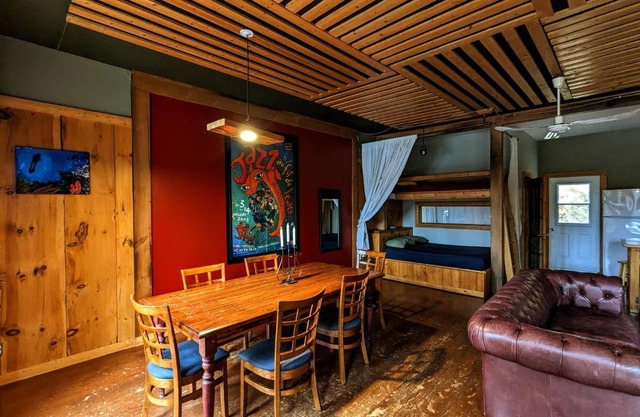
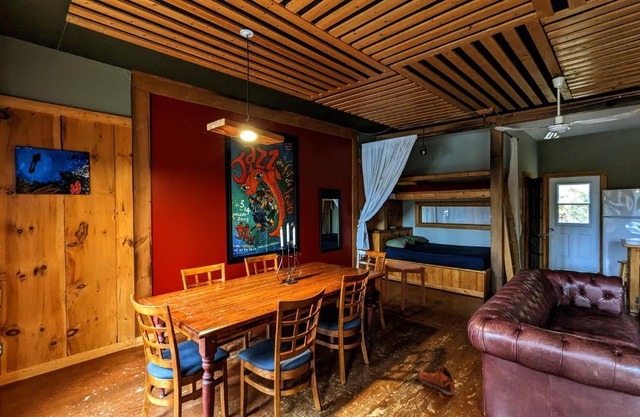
+ side table [384,261,426,312]
+ sneaker [417,365,456,396]
